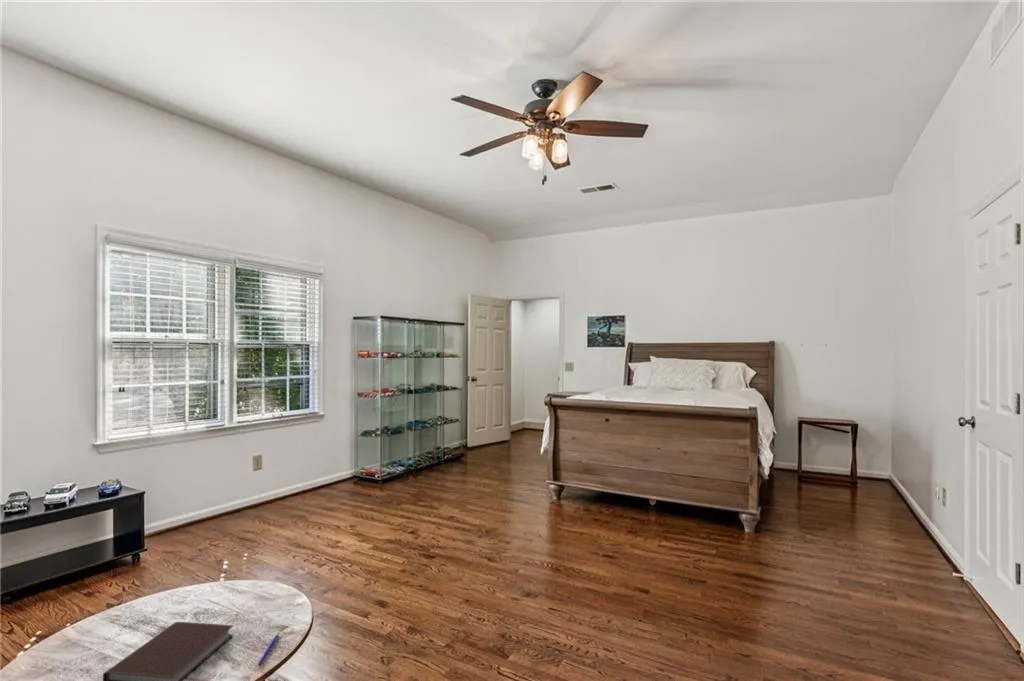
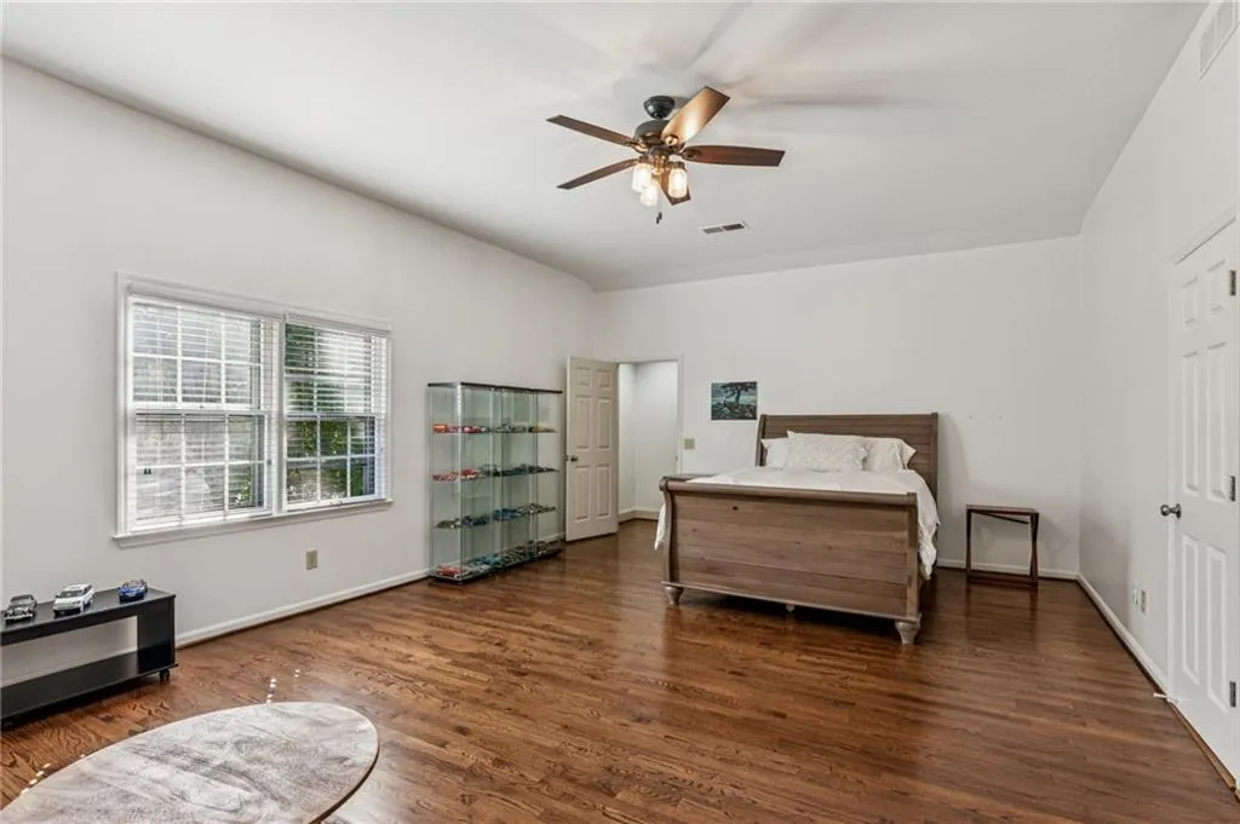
- notebook [102,621,235,681]
- pen [257,632,281,666]
